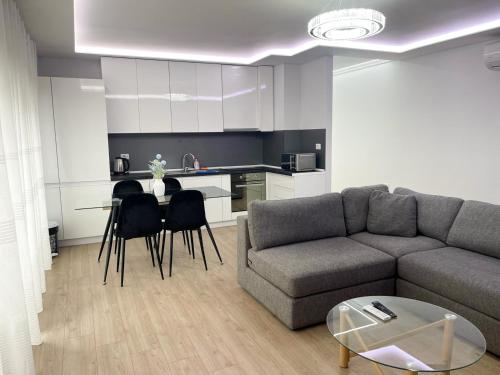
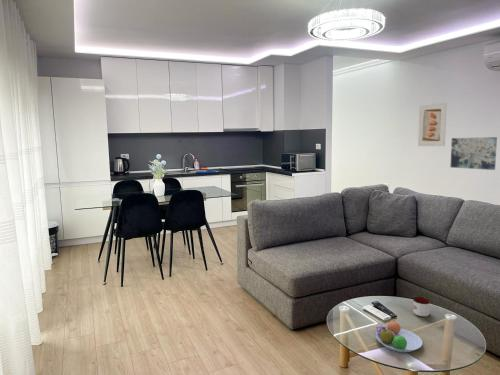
+ mug [412,296,431,317]
+ wall art [449,136,498,171]
+ fruit bowl [375,319,423,353]
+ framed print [417,102,448,147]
